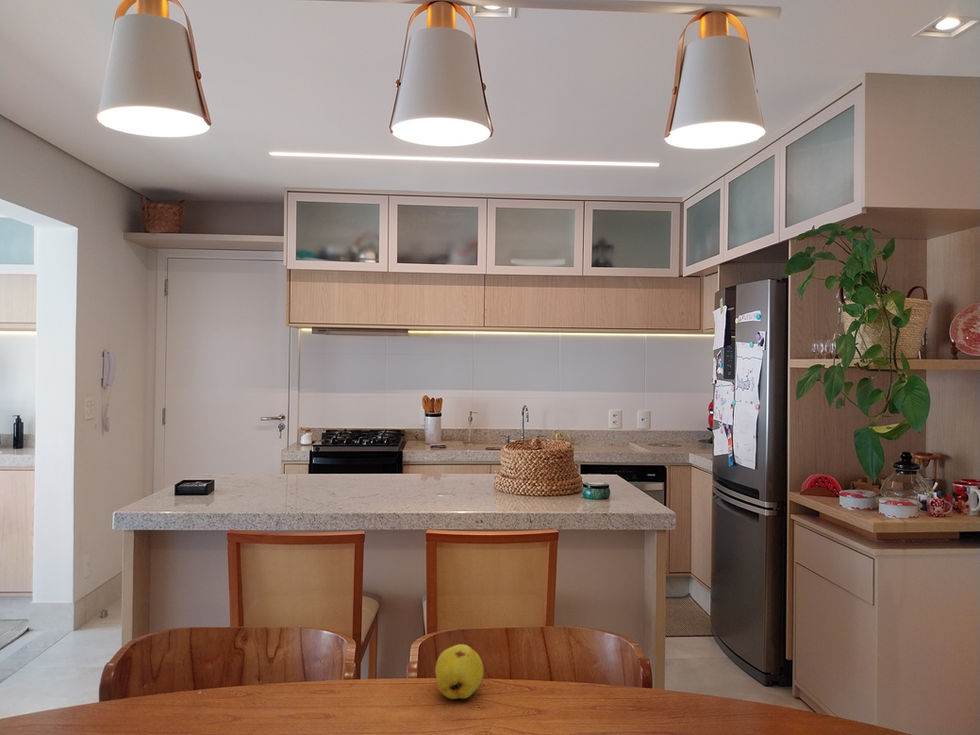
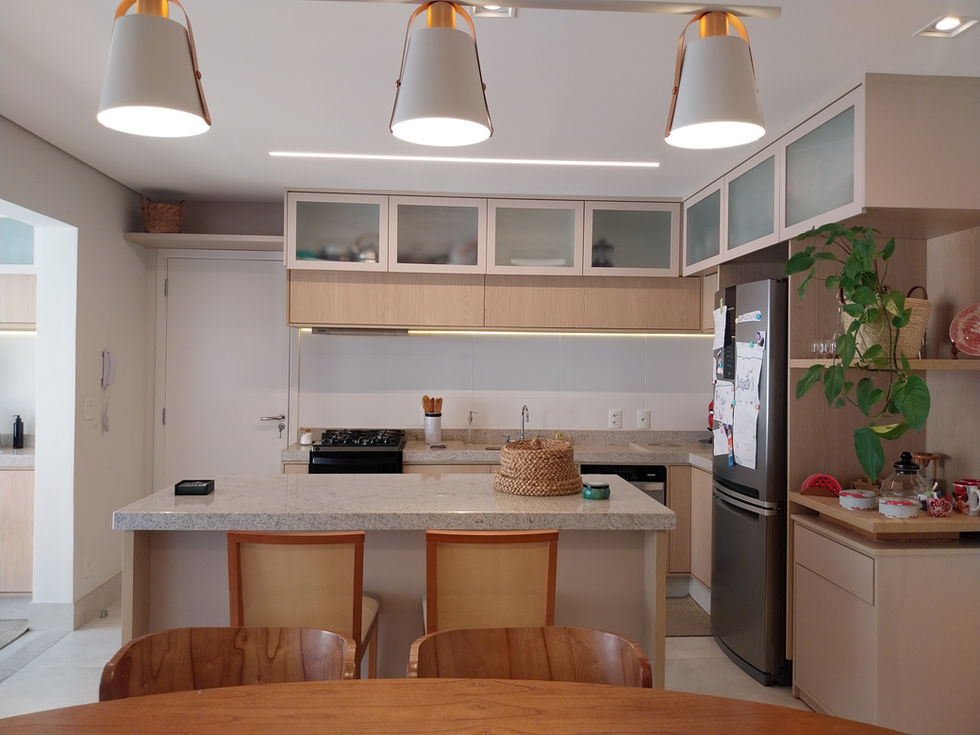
- fruit [434,643,485,700]
